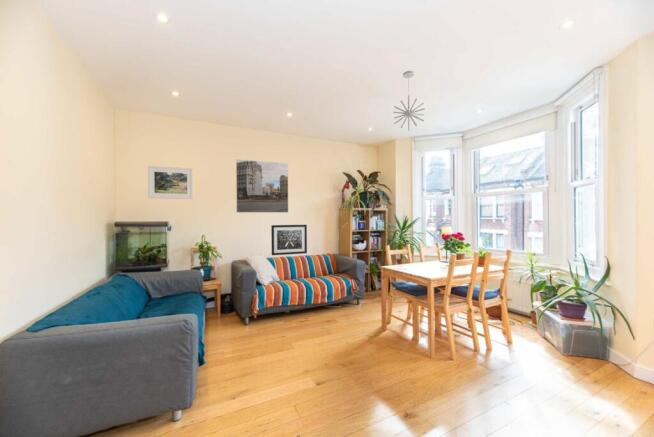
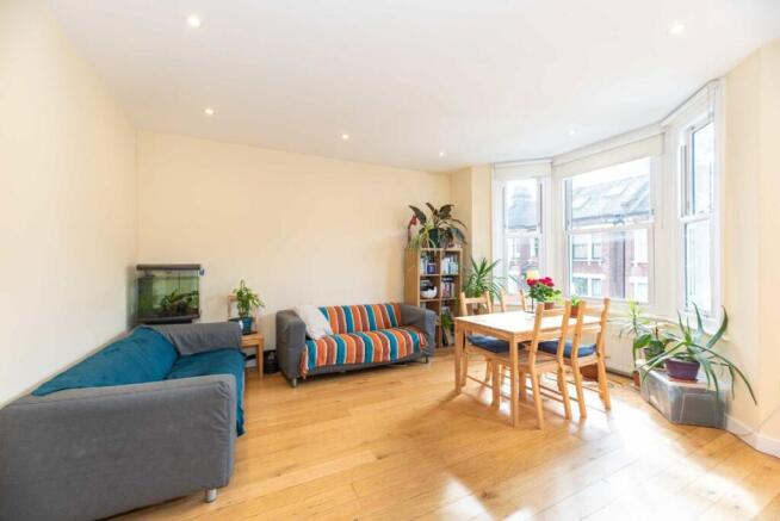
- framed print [235,158,289,214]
- wall art [270,224,308,256]
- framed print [147,165,194,200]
- pendant light [392,70,426,132]
